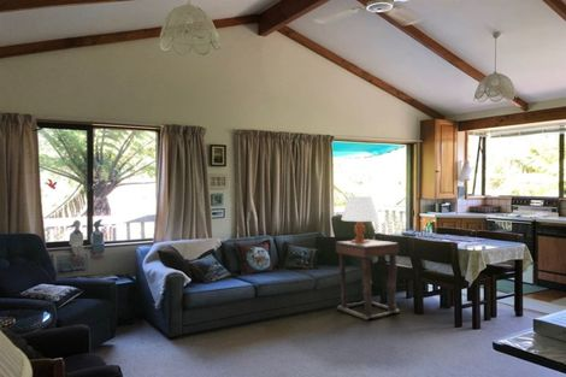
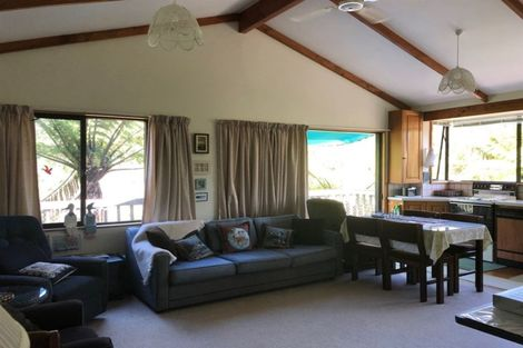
- table lamp [340,195,379,243]
- side table [334,238,401,320]
